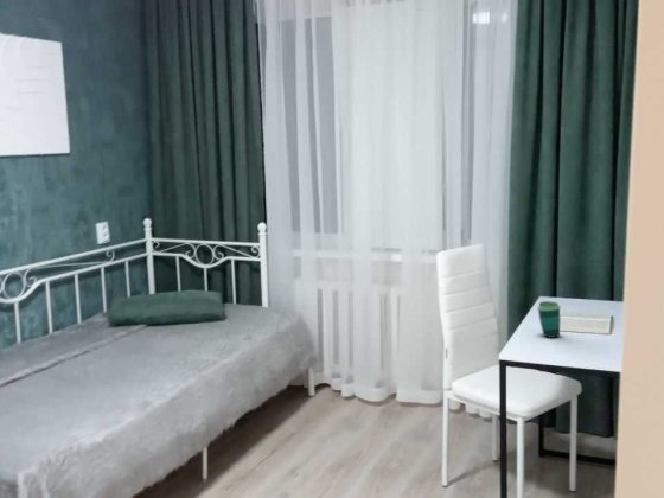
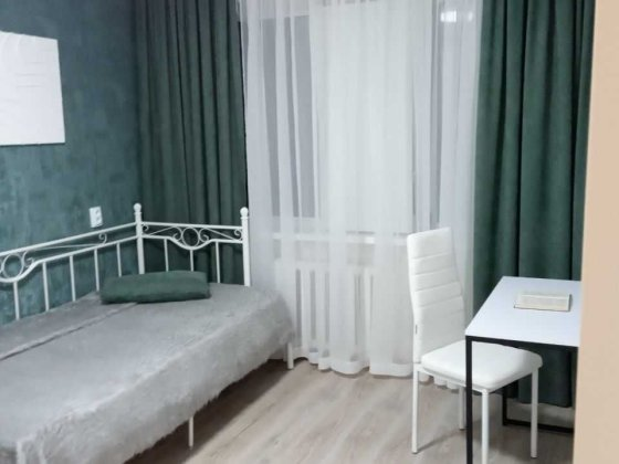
- cup [536,300,562,339]
